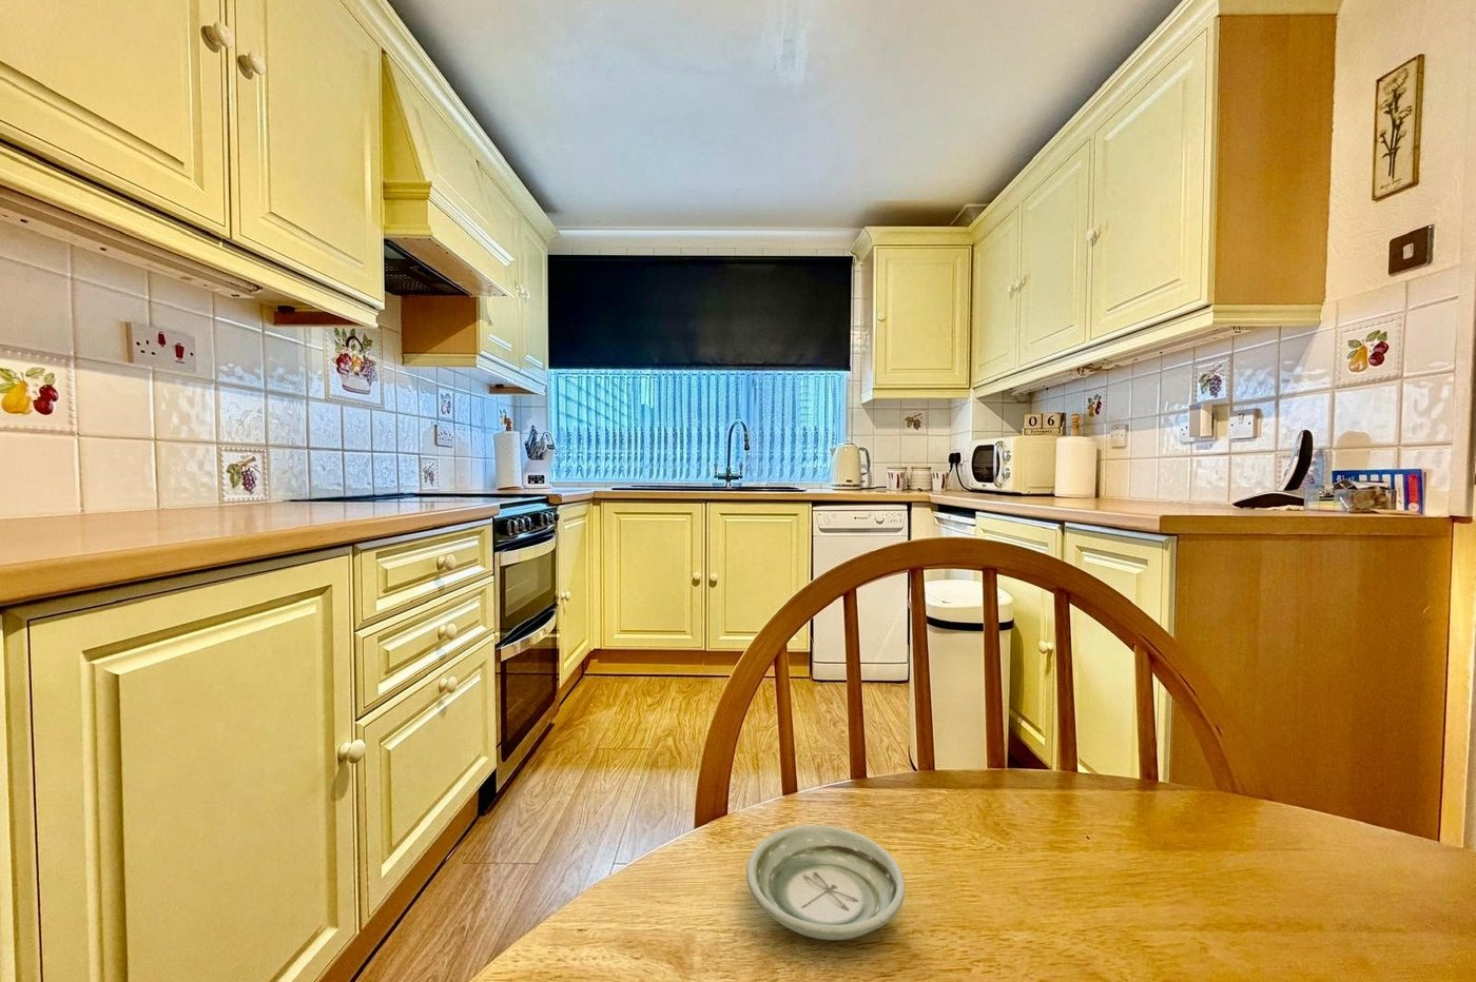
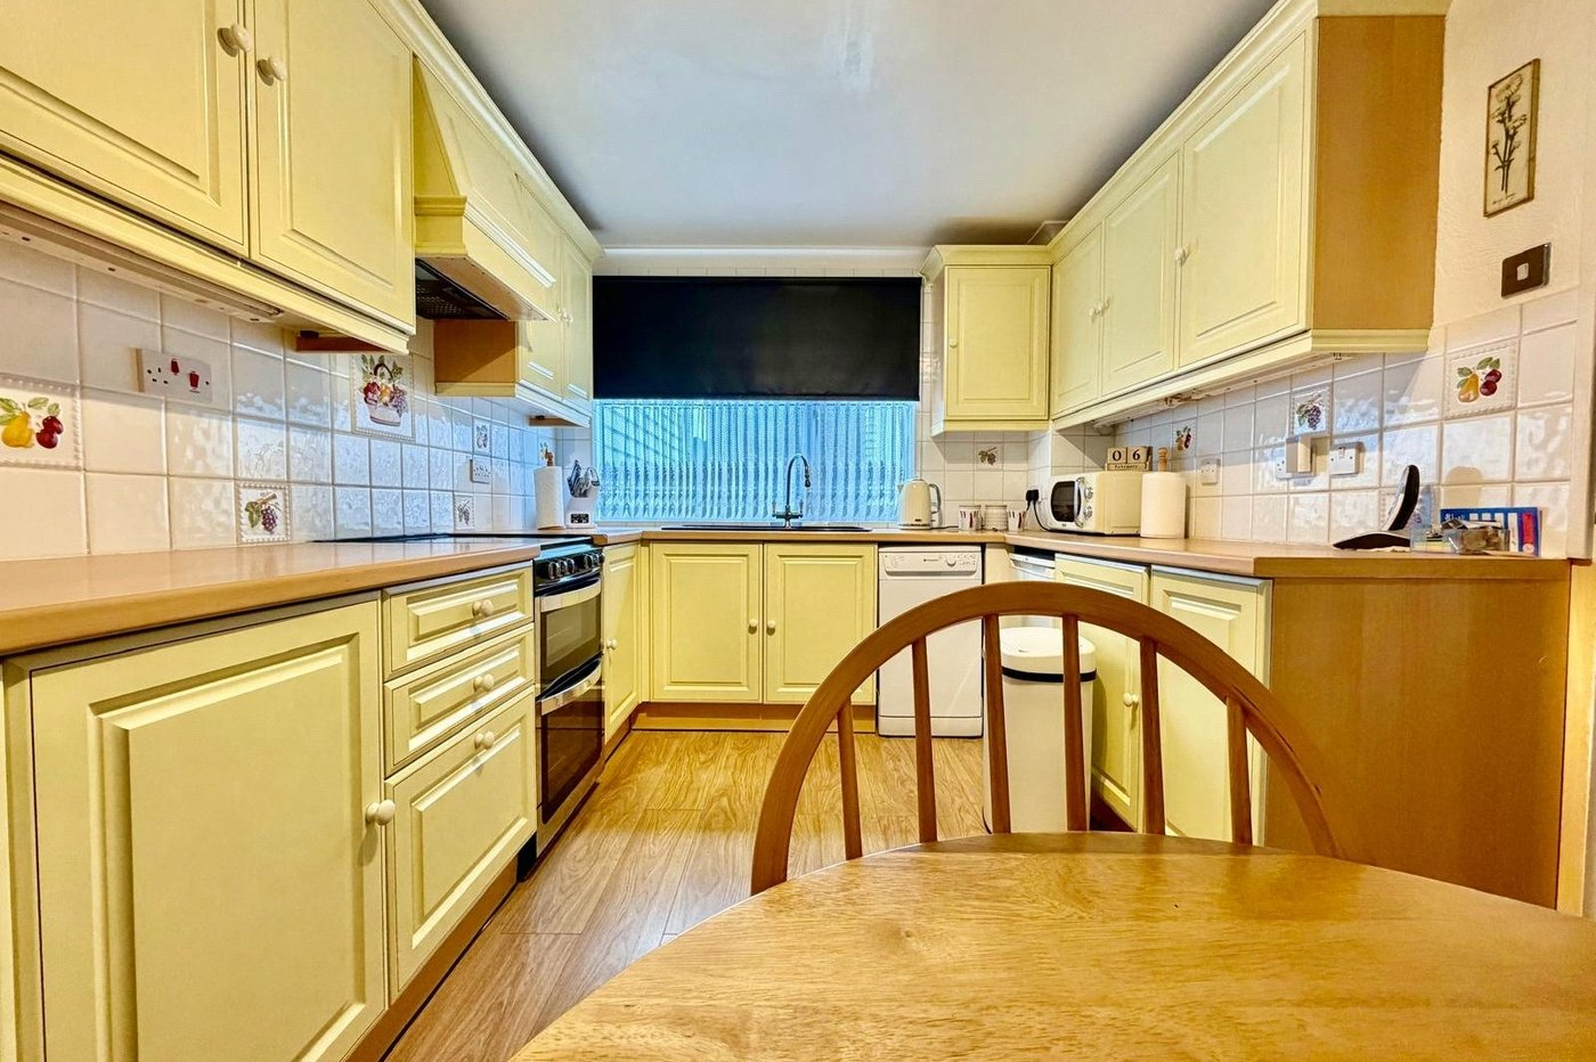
- saucer [746,824,907,941]
